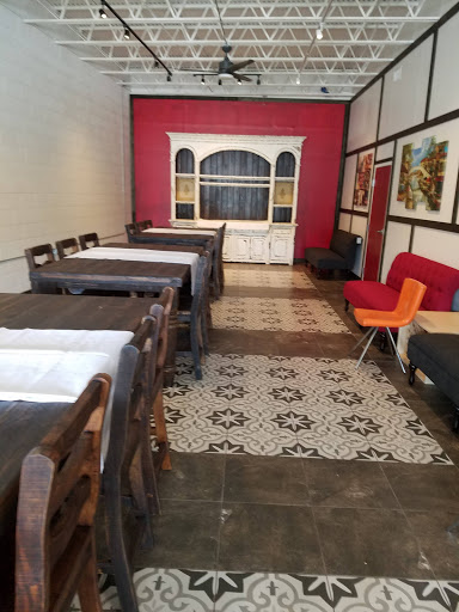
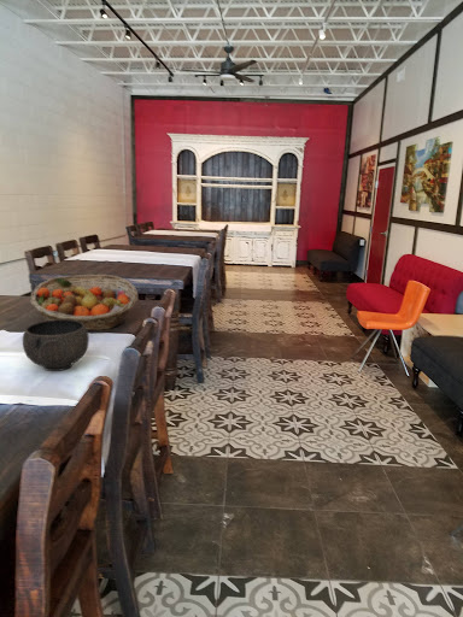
+ fruit basket [29,274,139,331]
+ bowl [22,319,90,372]
